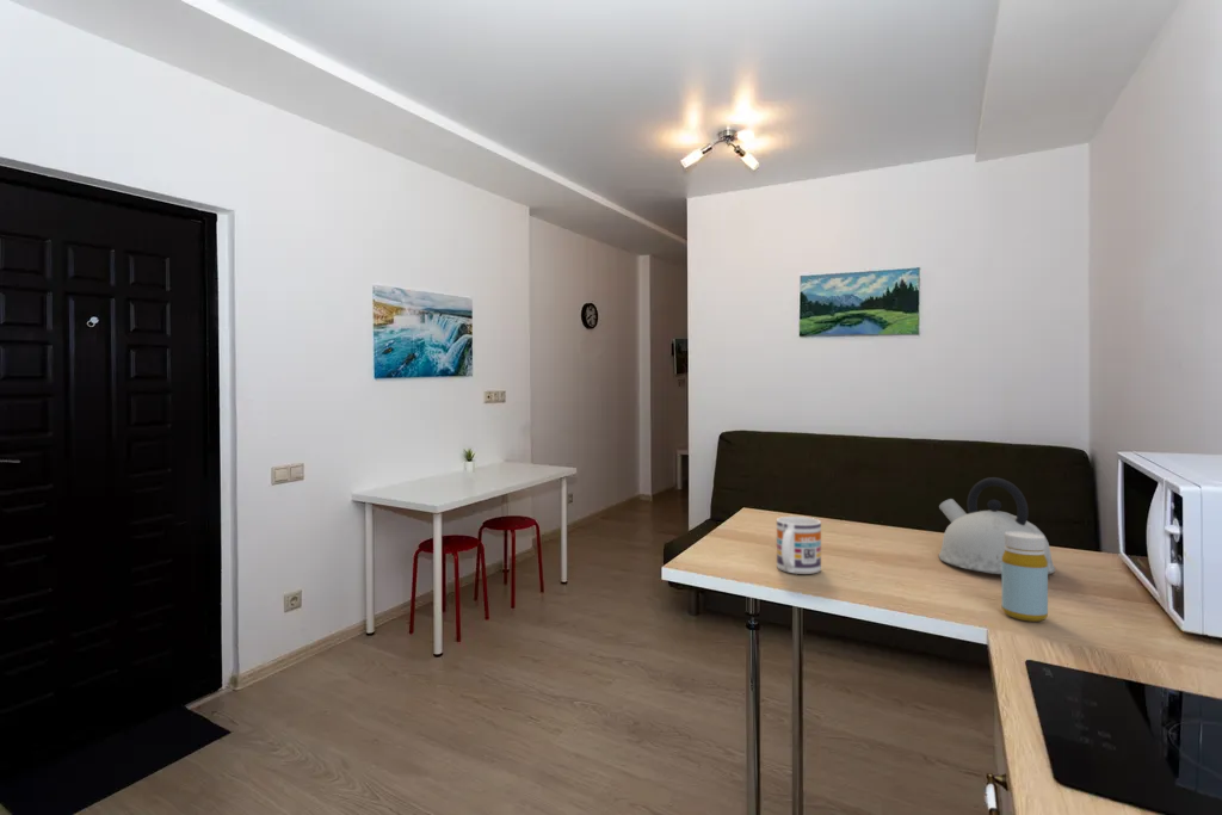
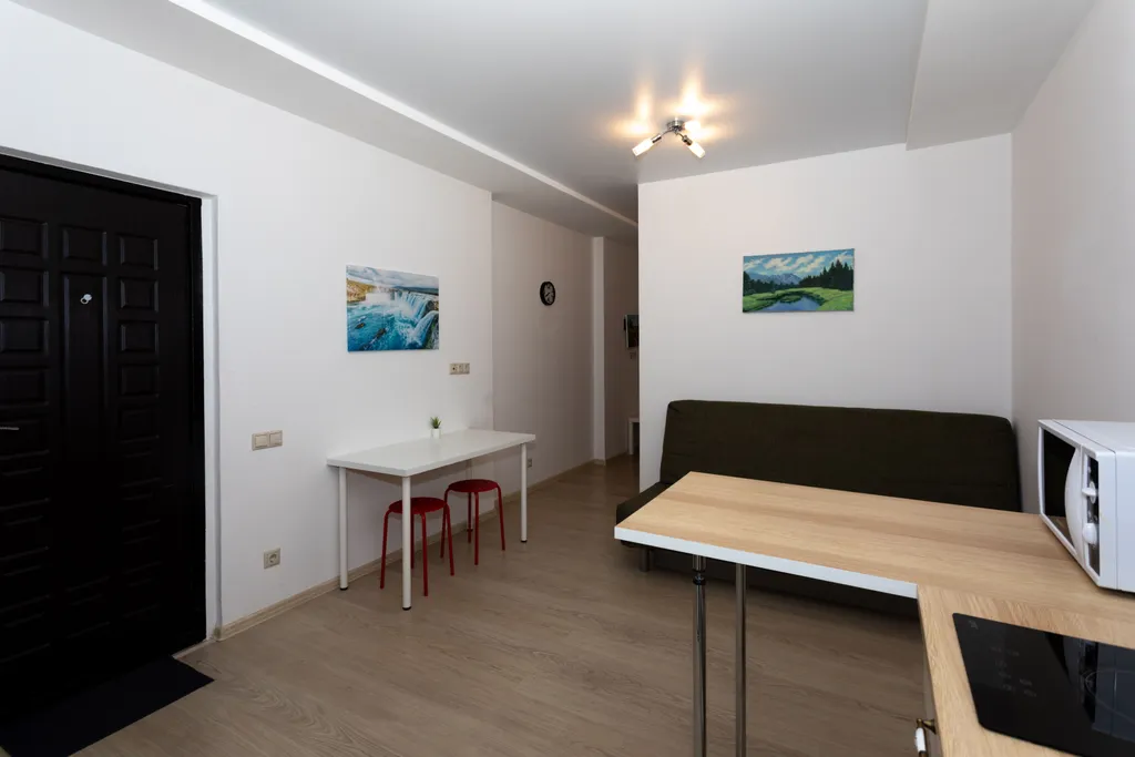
- bottle [1000,531,1049,623]
- mug [776,515,822,575]
- kettle [938,476,1056,575]
